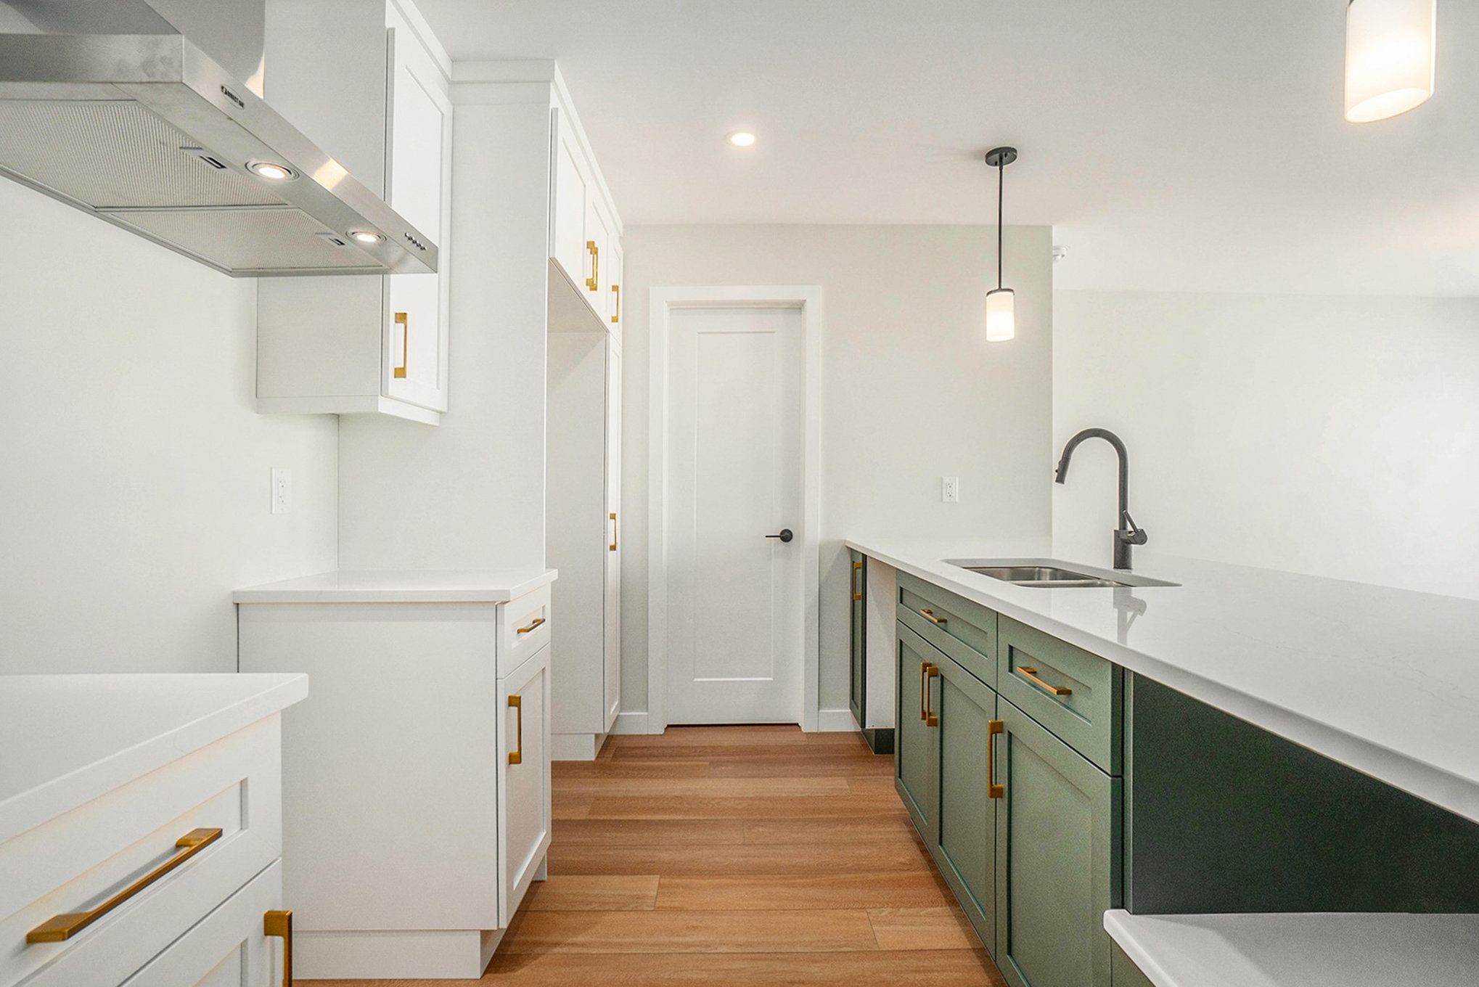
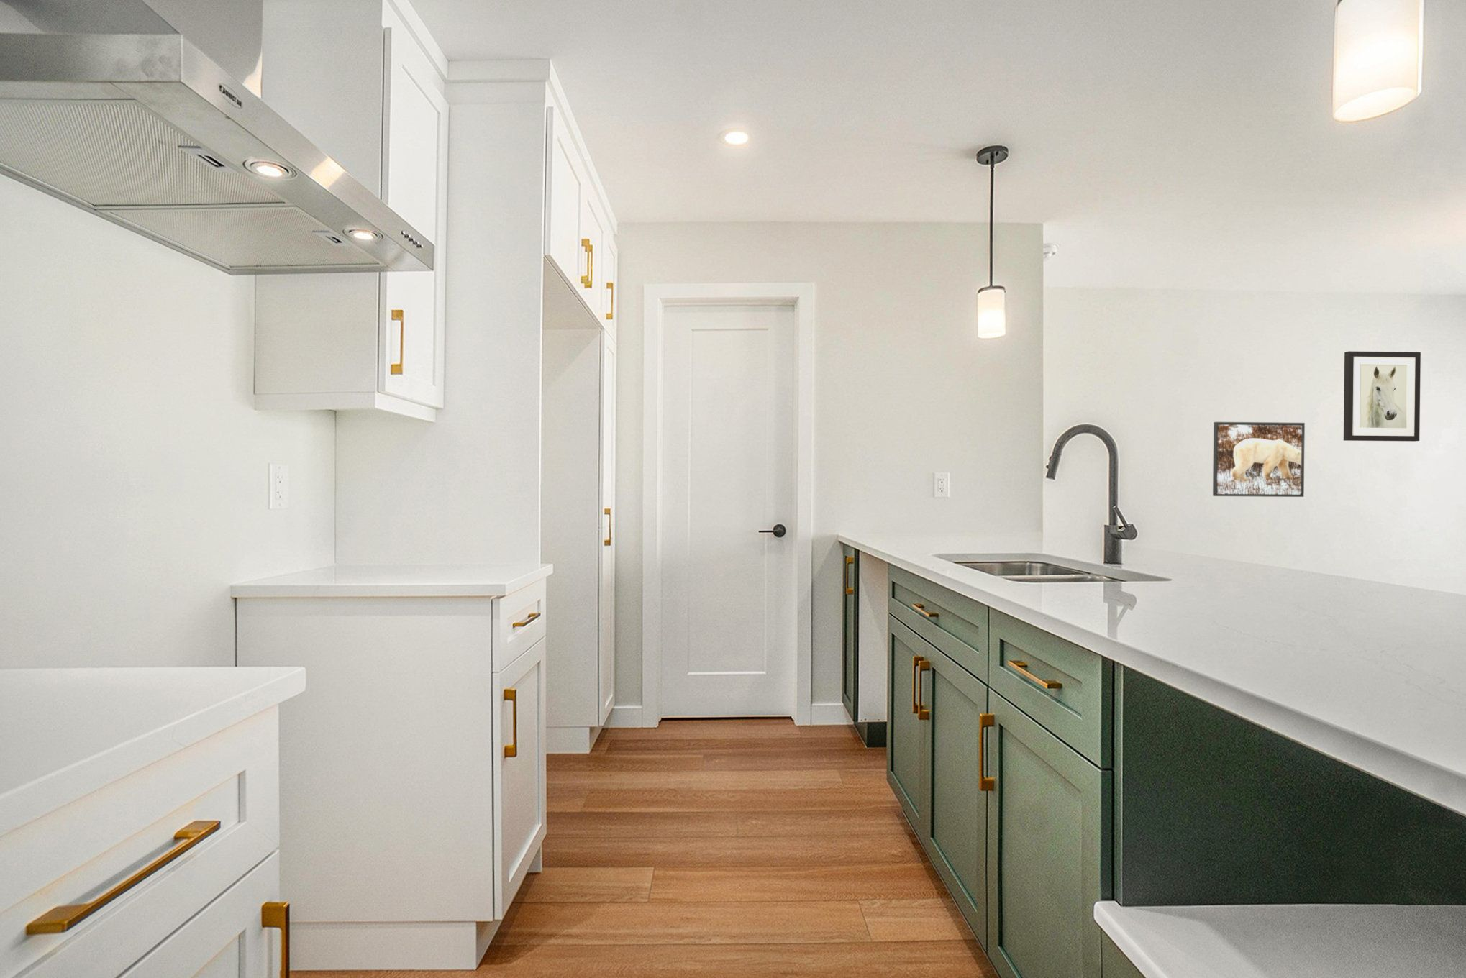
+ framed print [1212,421,1306,498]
+ wall art [1343,350,1421,442]
